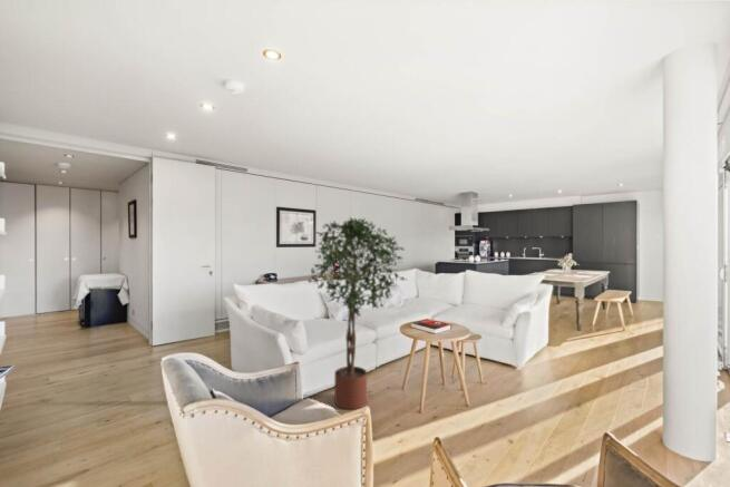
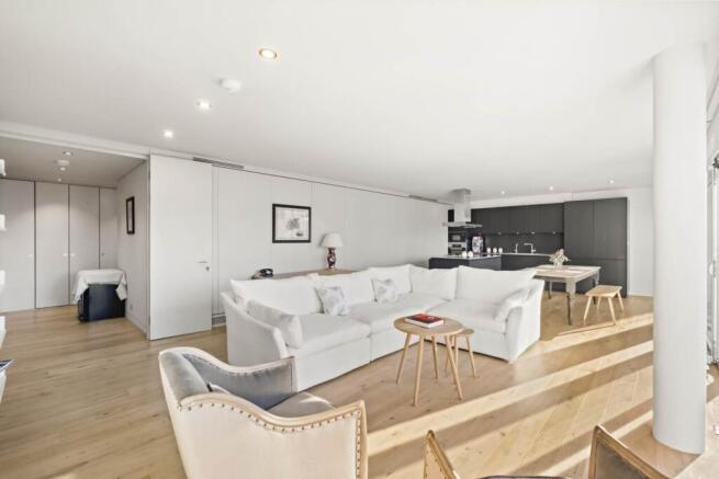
- potted tree [308,216,407,410]
